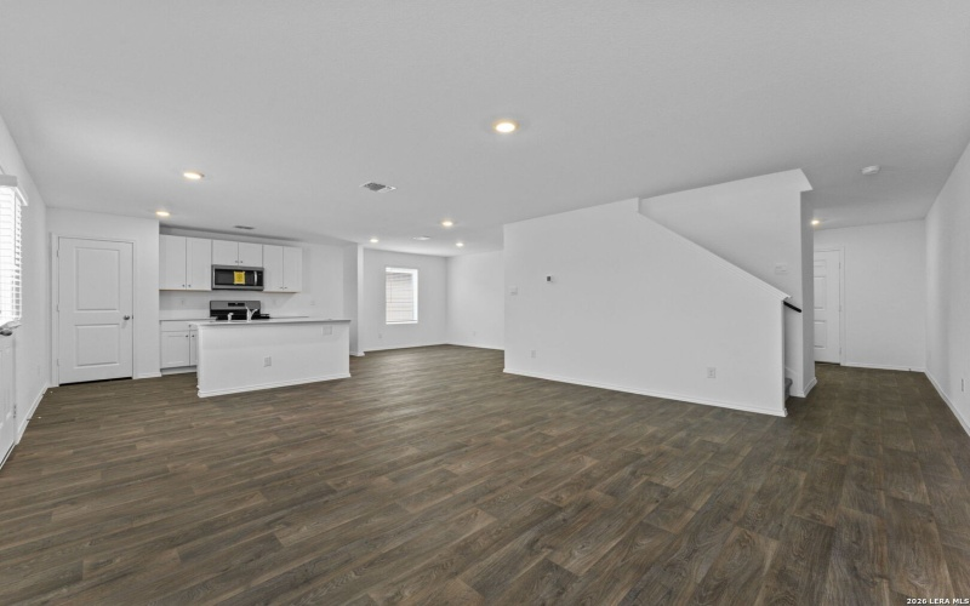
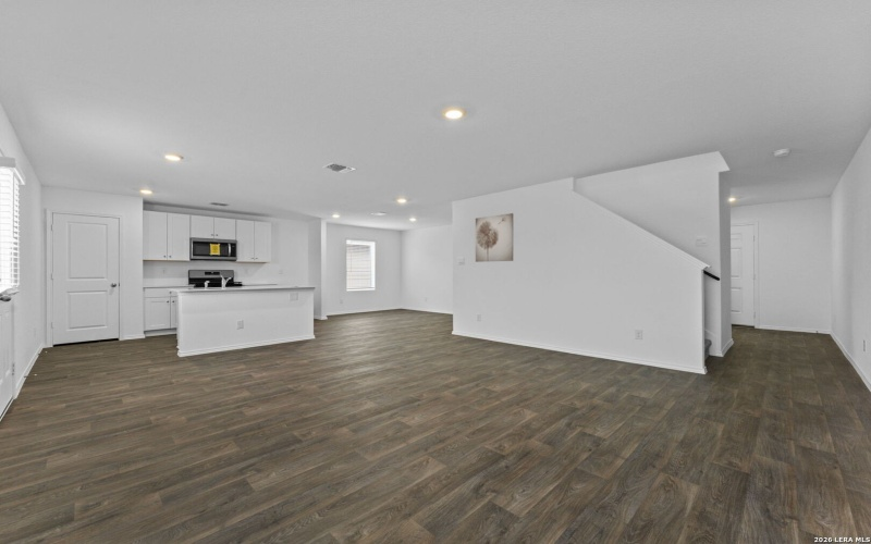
+ wall art [475,212,514,263]
